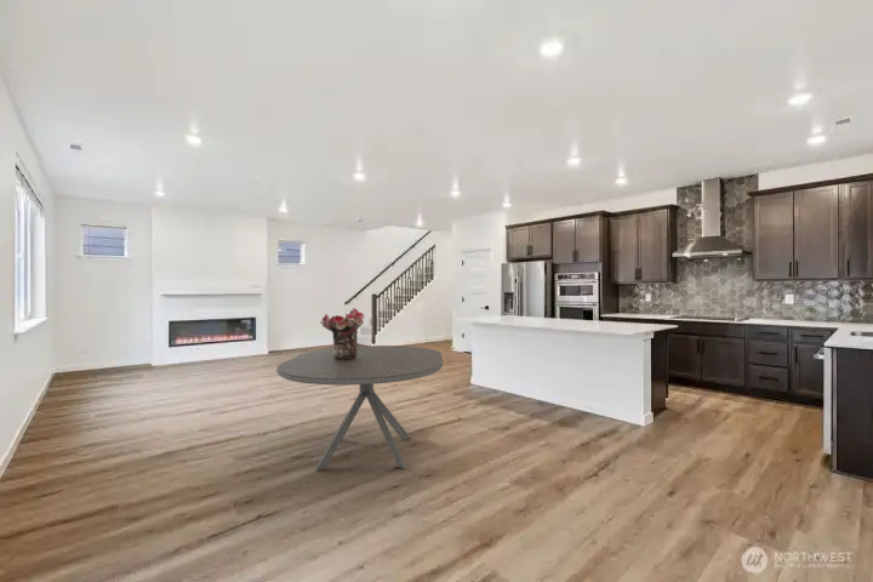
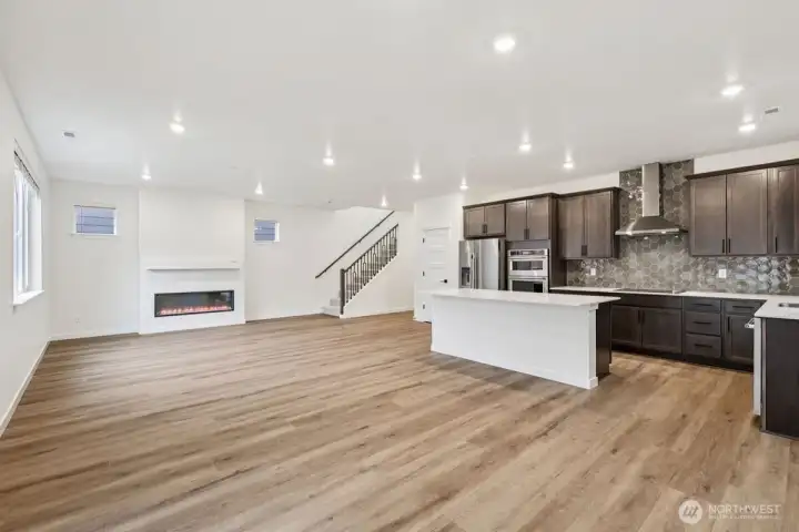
- dining table [275,344,444,472]
- bouquet [319,307,366,360]
